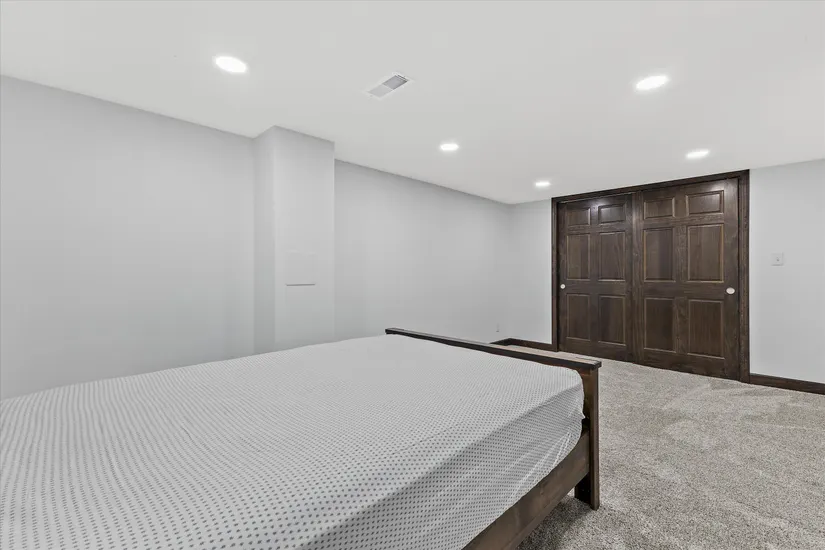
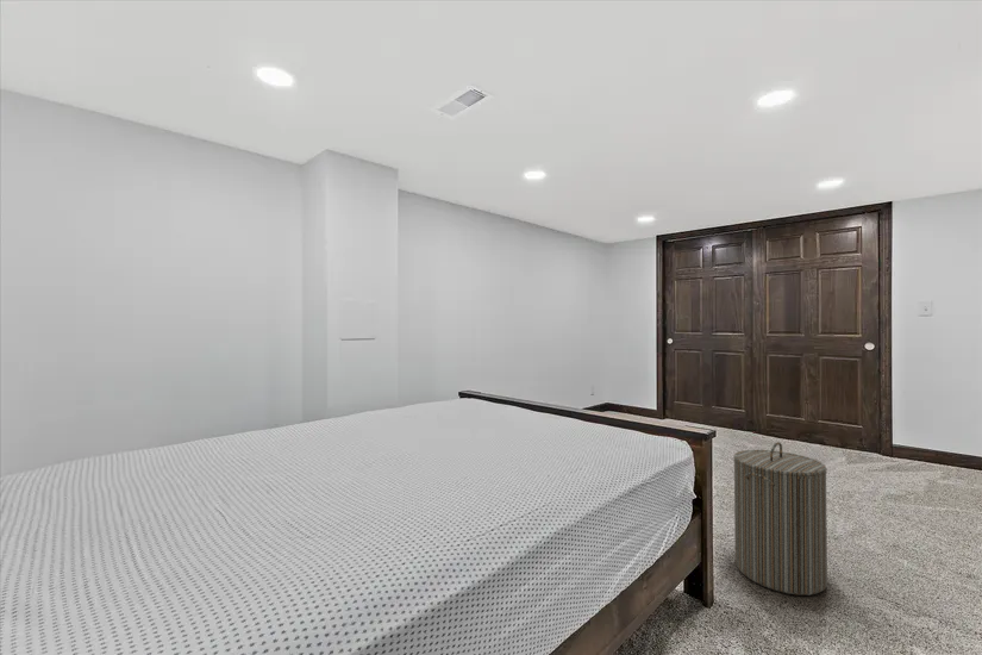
+ laundry hamper [732,441,828,597]
